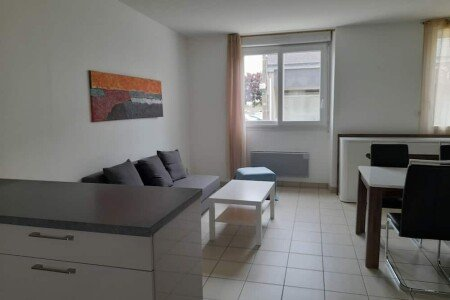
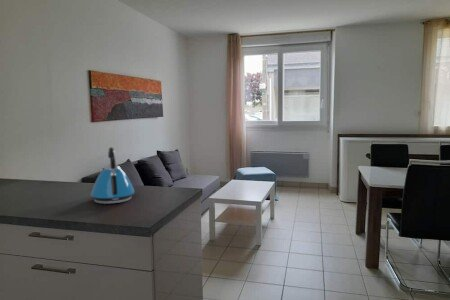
+ kettle [90,146,136,205]
